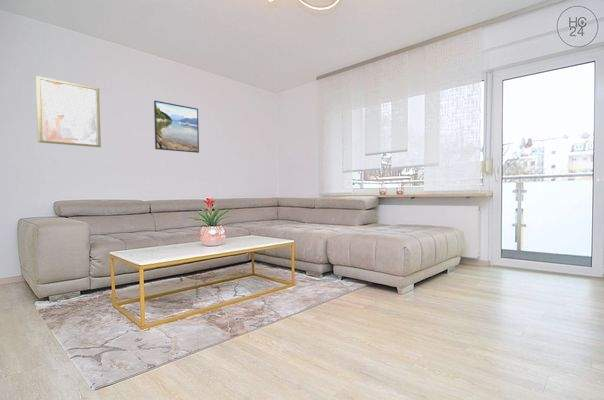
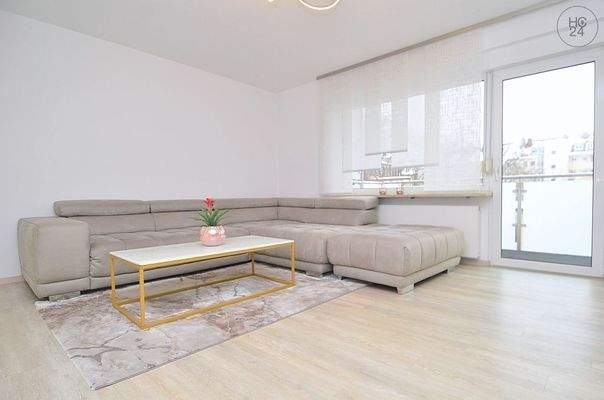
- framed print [153,100,200,154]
- wall art [35,75,102,148]
